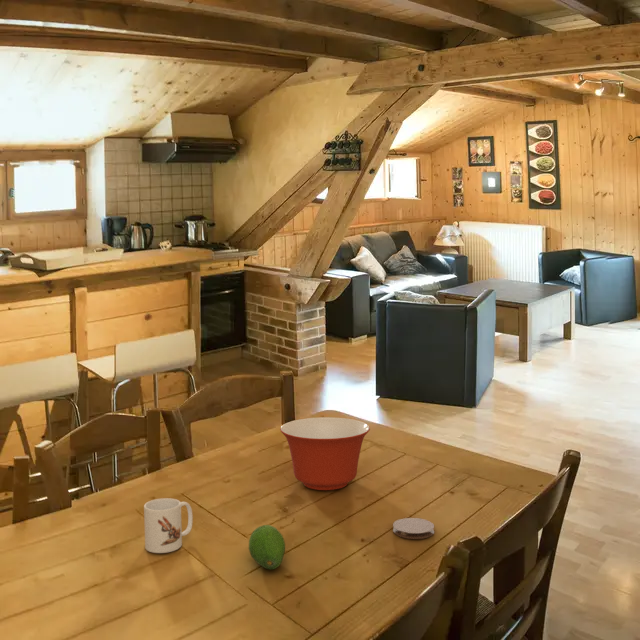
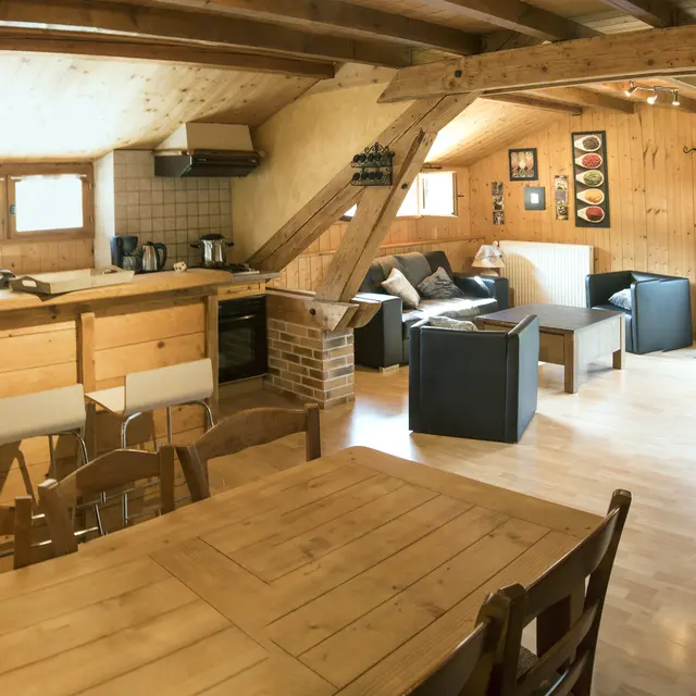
- fruit [248,524,286,570]
- mixing bowl [279,416,371,491]
- coaster [392,517,435,540]
- mug [143,497,194,554]
